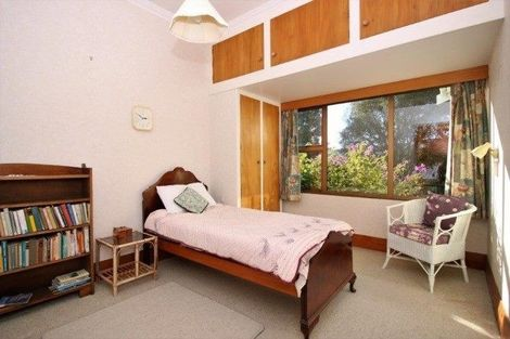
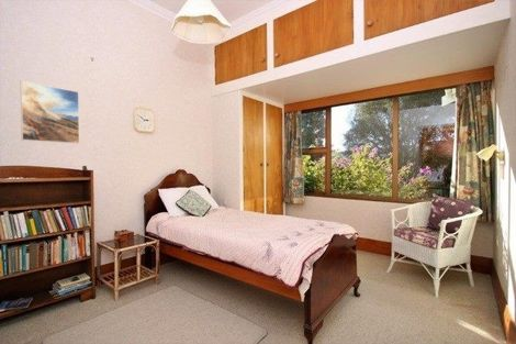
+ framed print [20,80,80,145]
